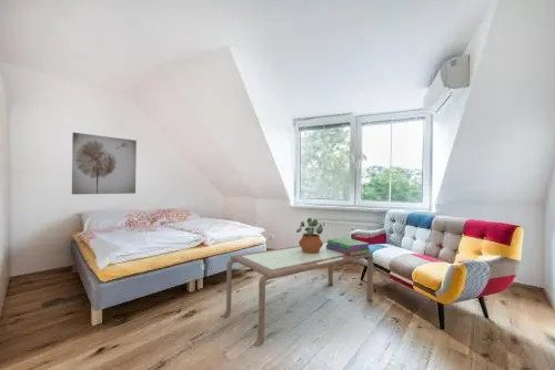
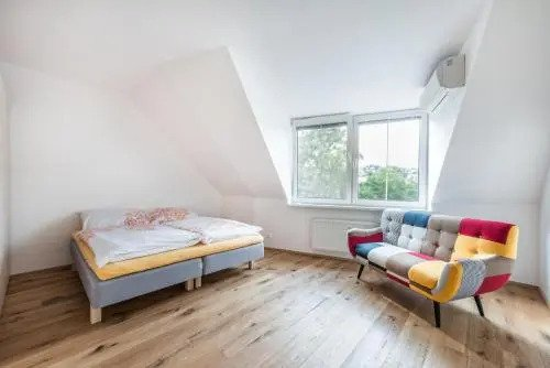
- coffee table [222,240,374,347]
- potted plant [295,217,325,254]
- wall art [71,132,138,195]
- stack of books [326,237,371,256]
